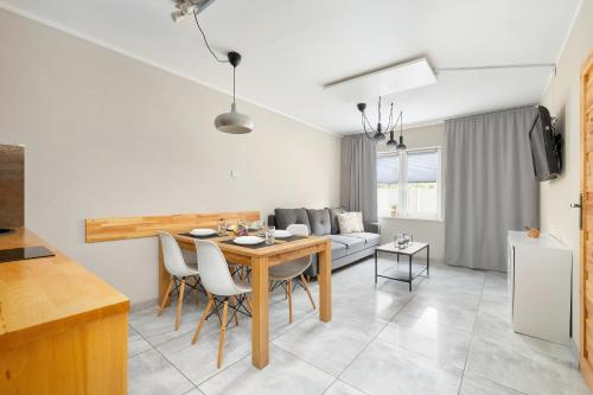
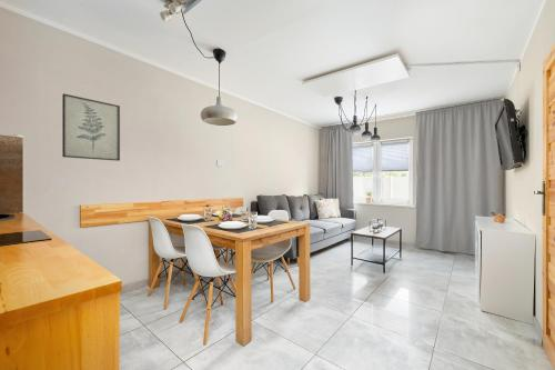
+ wall art [61,93,121,162]
